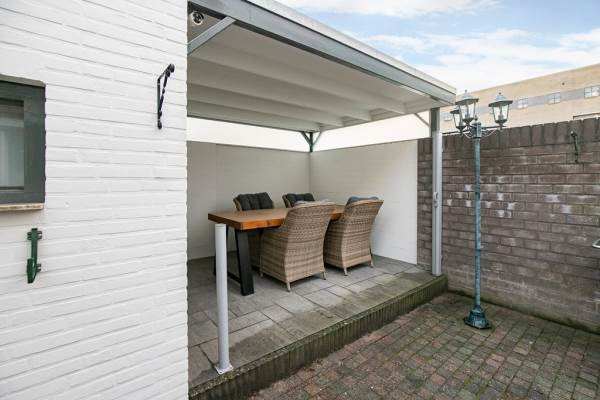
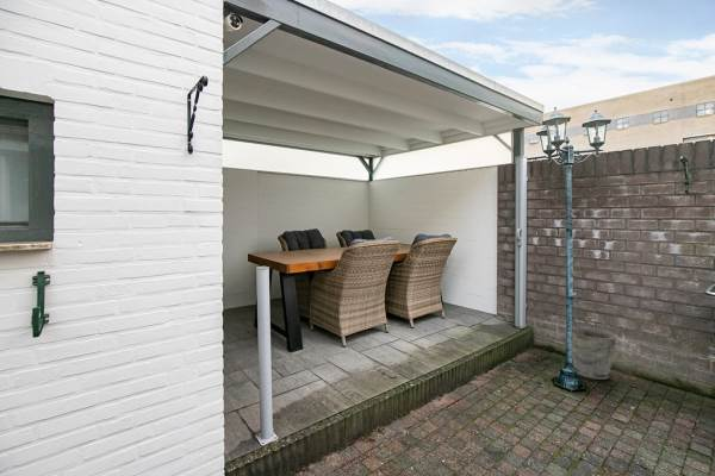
+ bucket [562,326,618,381]
